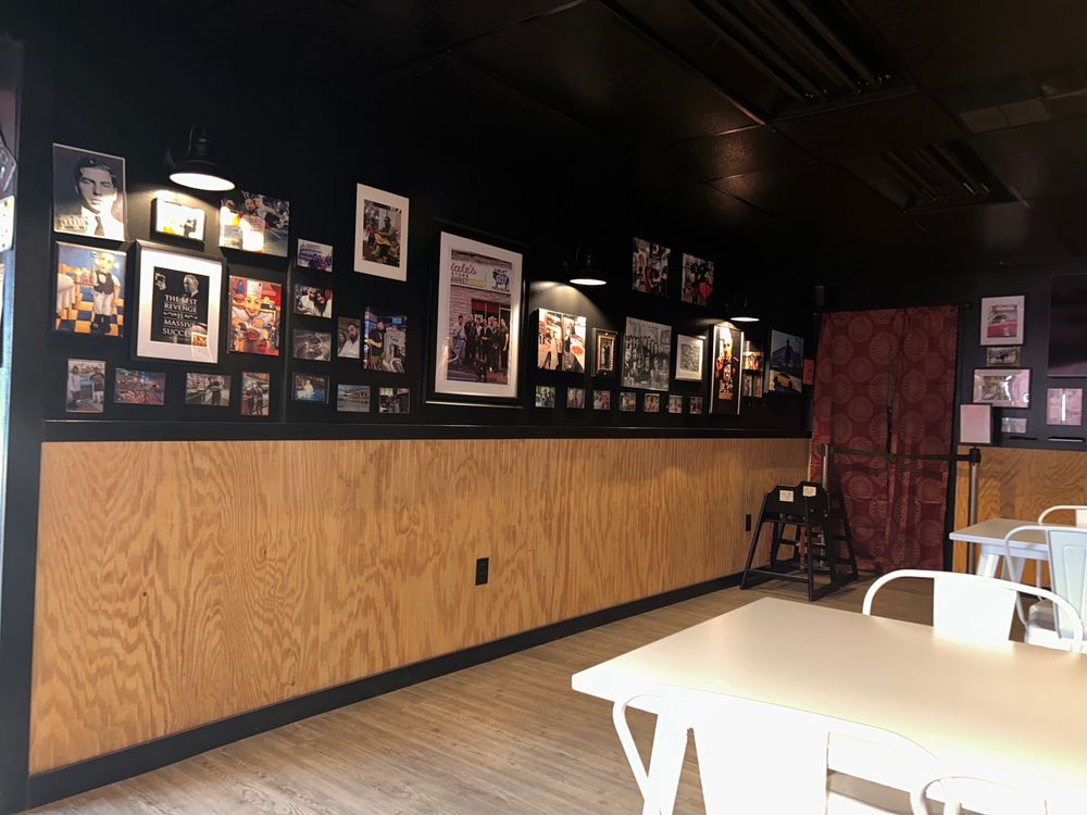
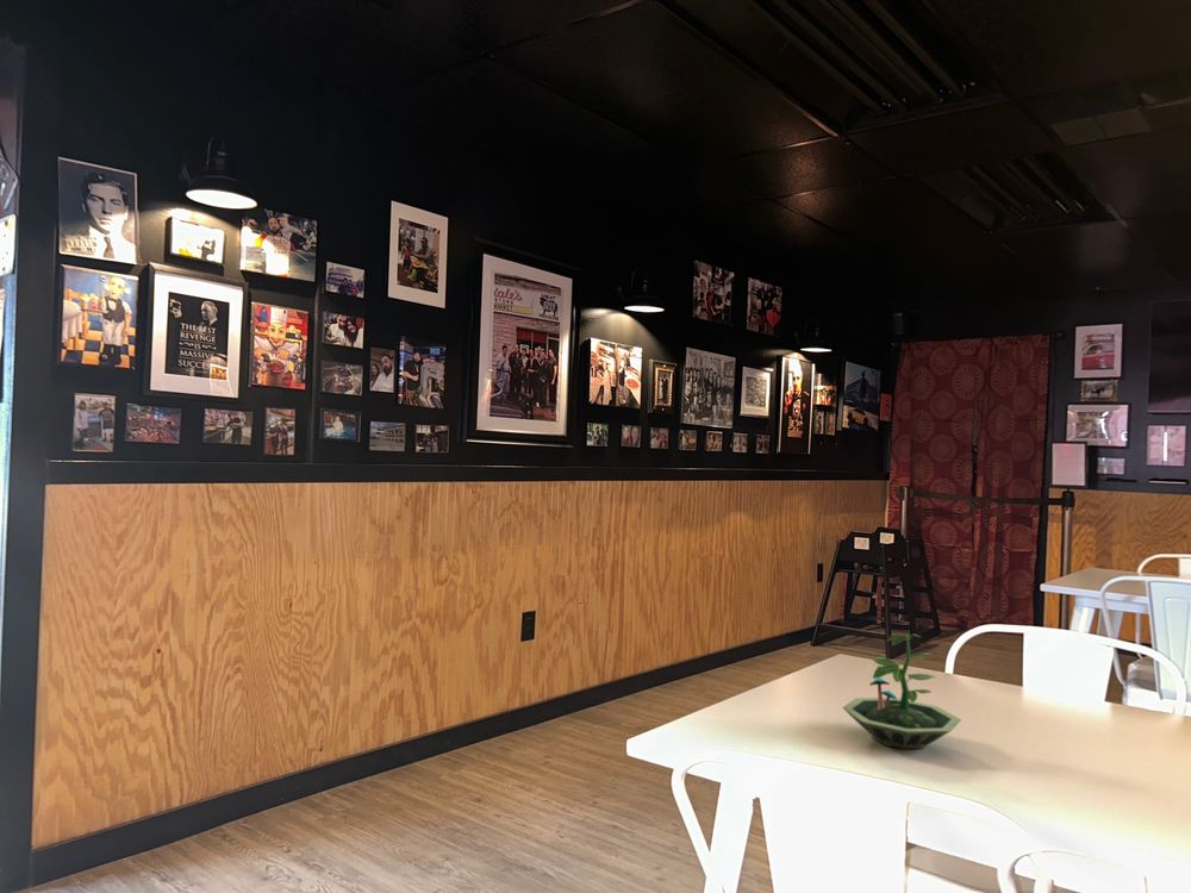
+ terrarium [841,633,962,750]
